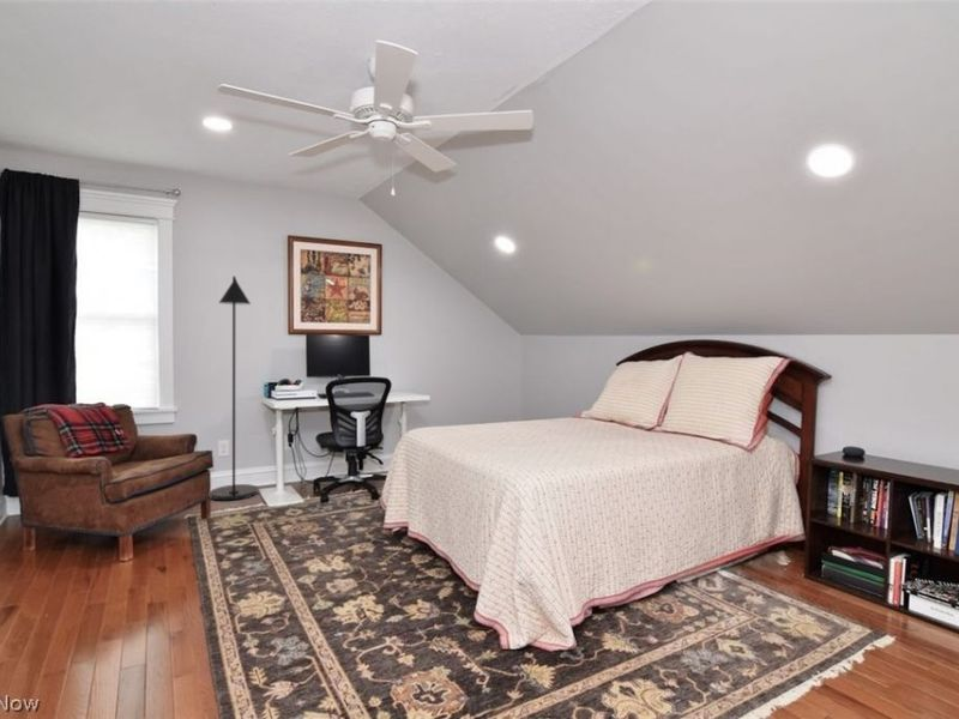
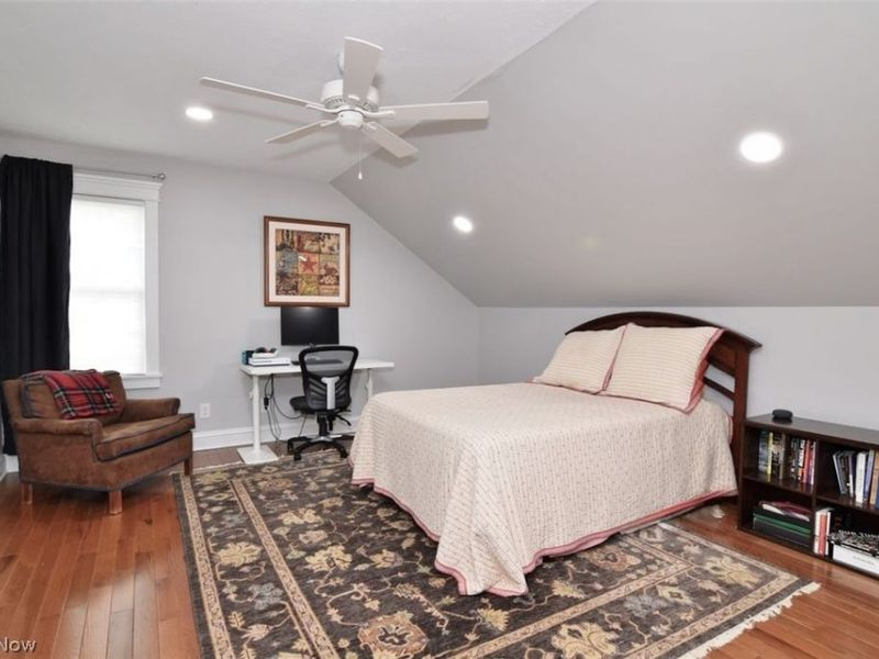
- floor lamp [210,274,260,501]
